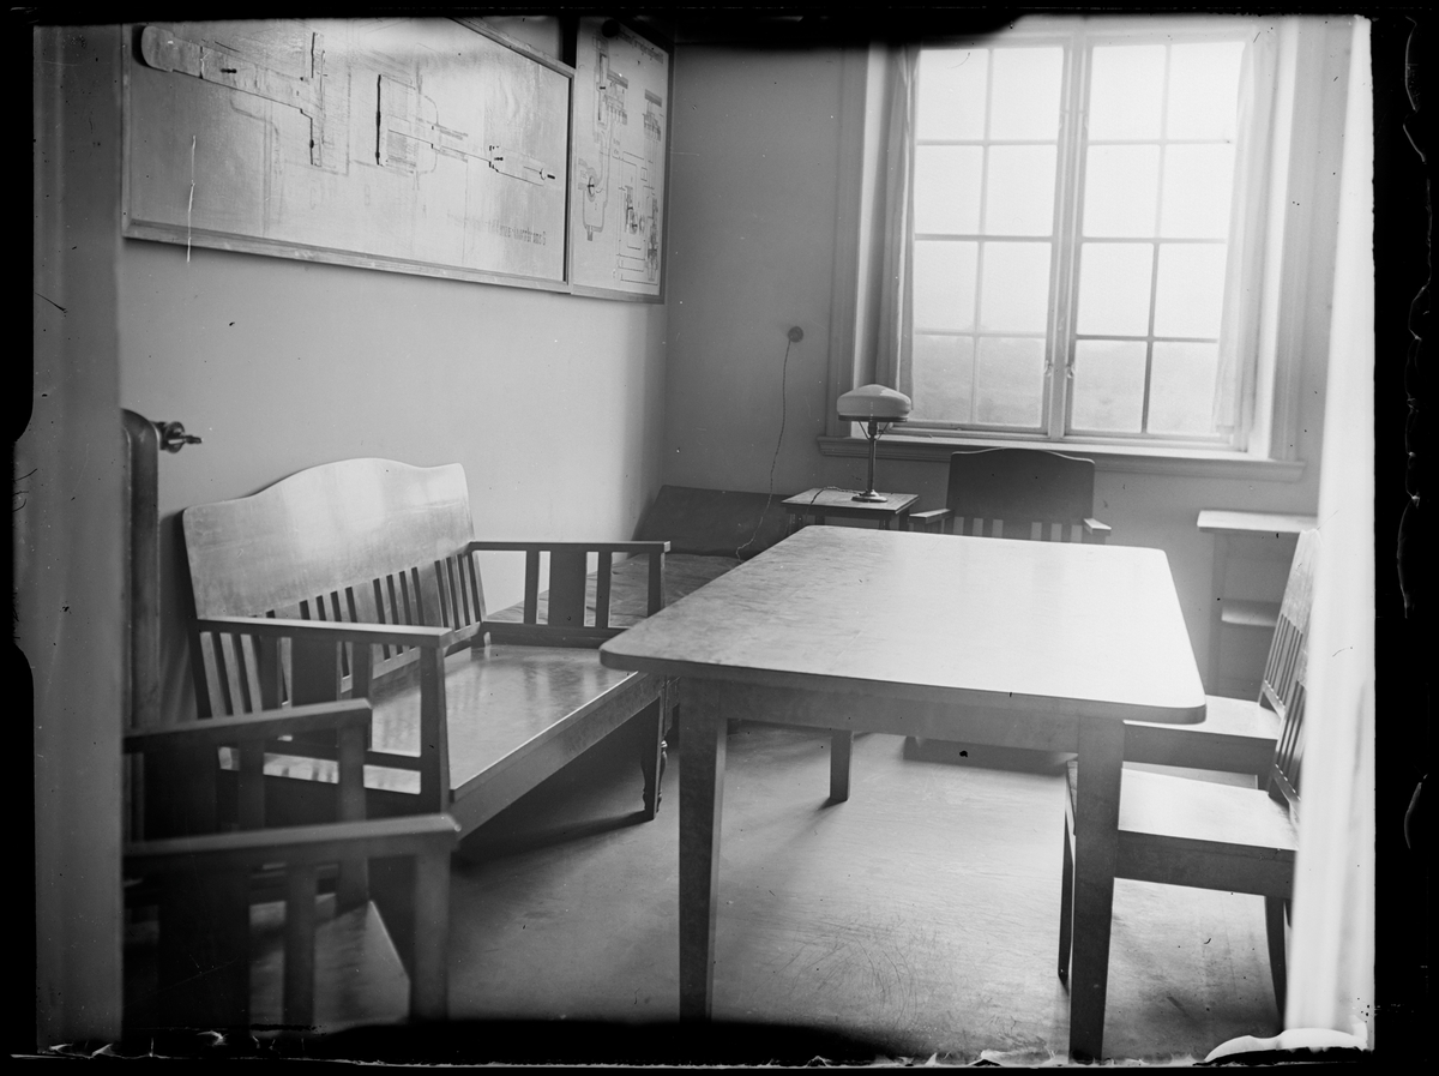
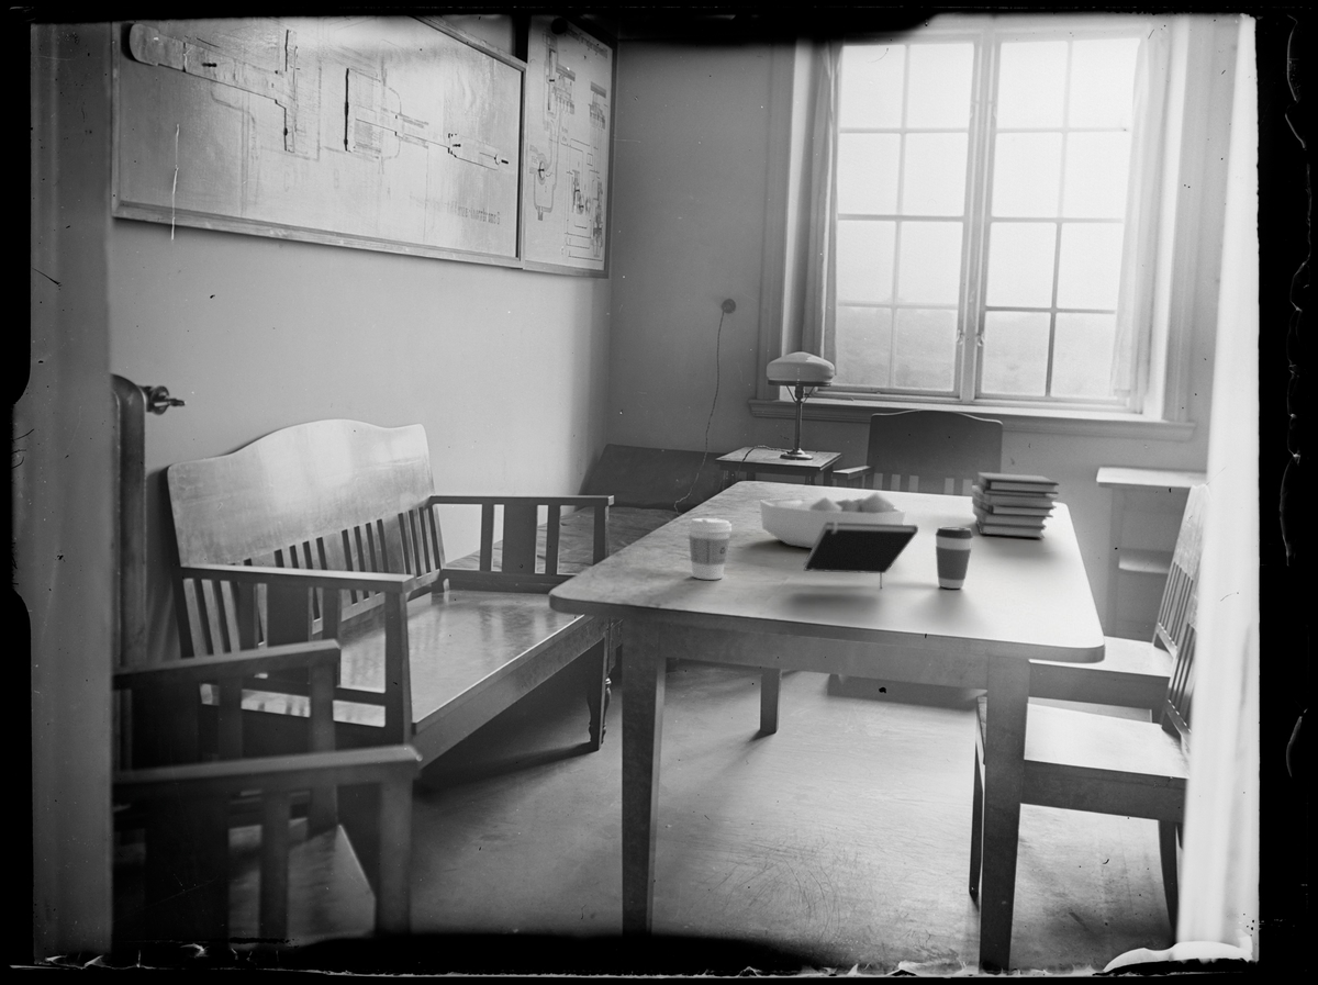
+ book stack [970,471,1060,539]
+ coffee cup [935,526,974,590]
+ notepad [803,523,919,590]
+ coffee cup [688,517,733,581]
+ fruit bowl [759,490,906,549]
